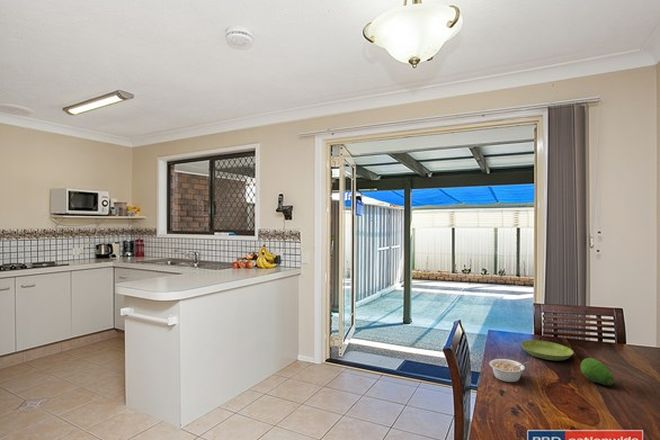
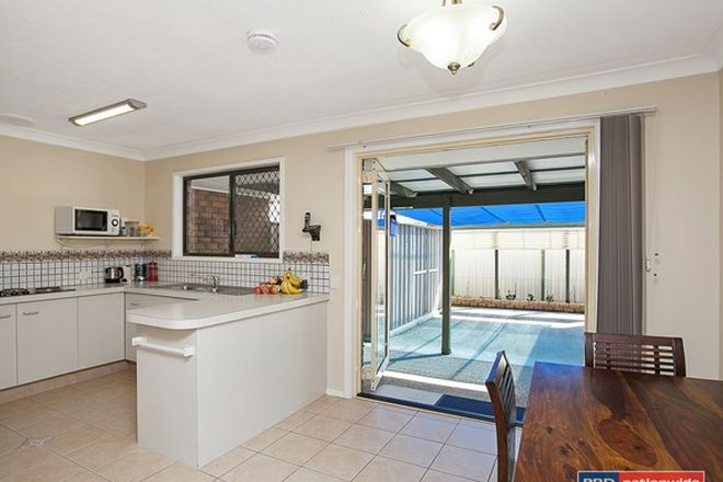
- legume [488,358,530,383]
- fruit [580,357,615,386]
- saucer [520,339,574,362]
